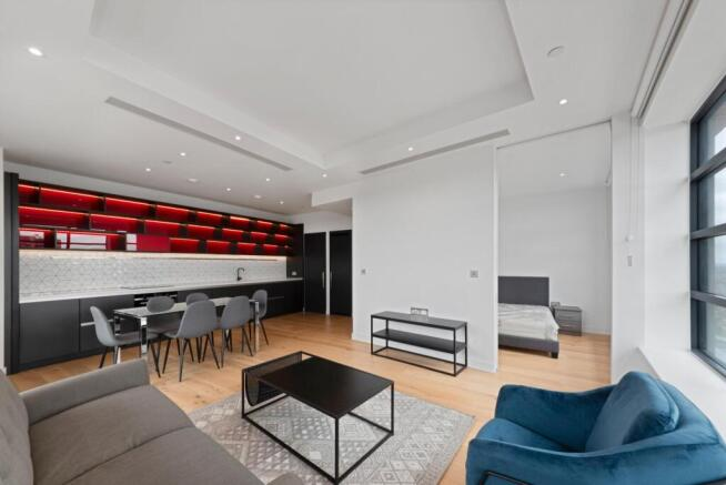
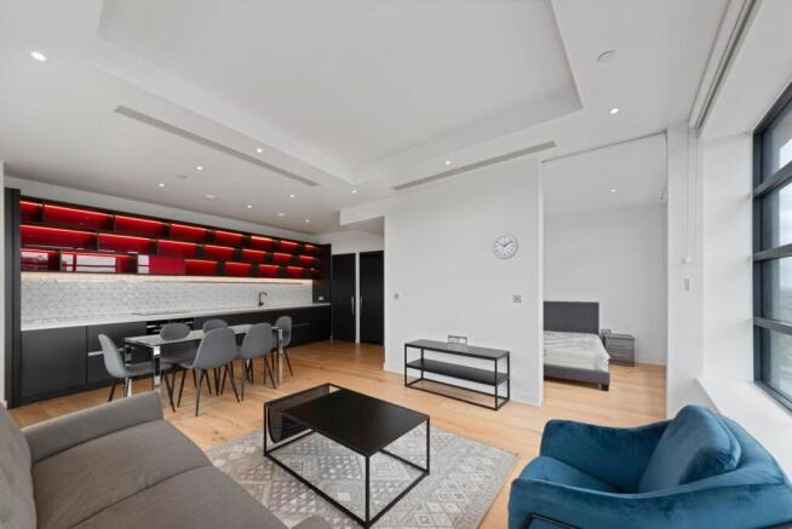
+ wall clock [490,232,520,260]
